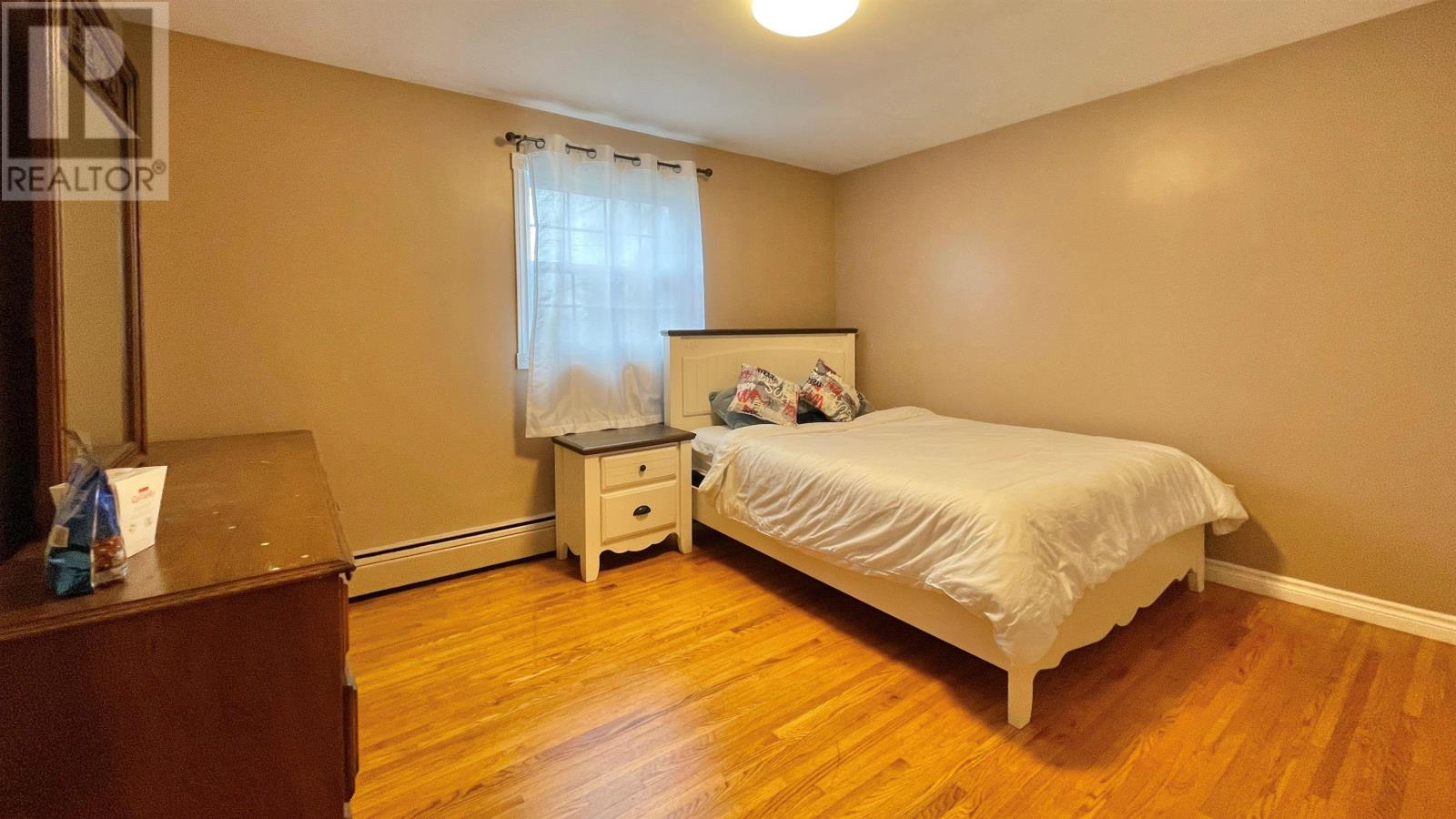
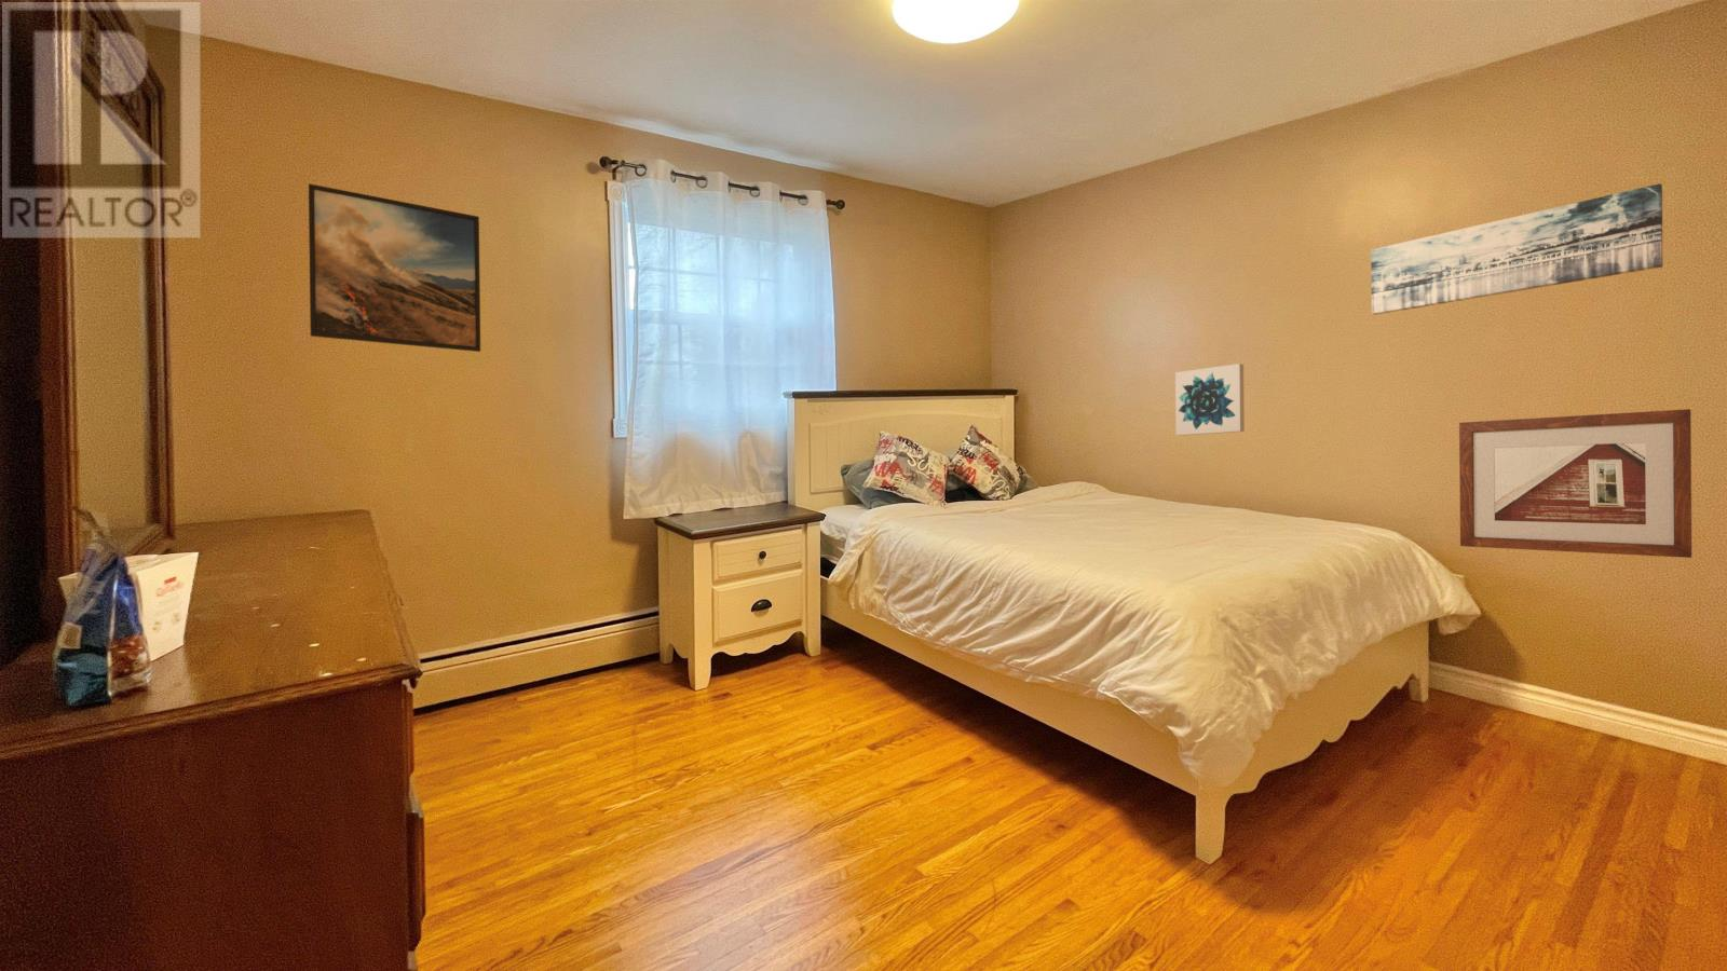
+ wall art [1174,363,1245,437]
+ wall art [1370,183,1664,317]
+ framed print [307,183,482,353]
+ picture frame [1458,408,1693,558]
